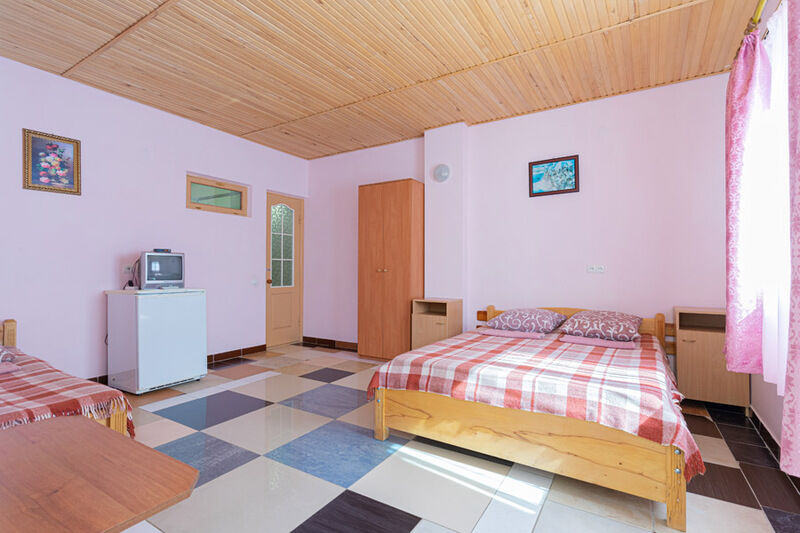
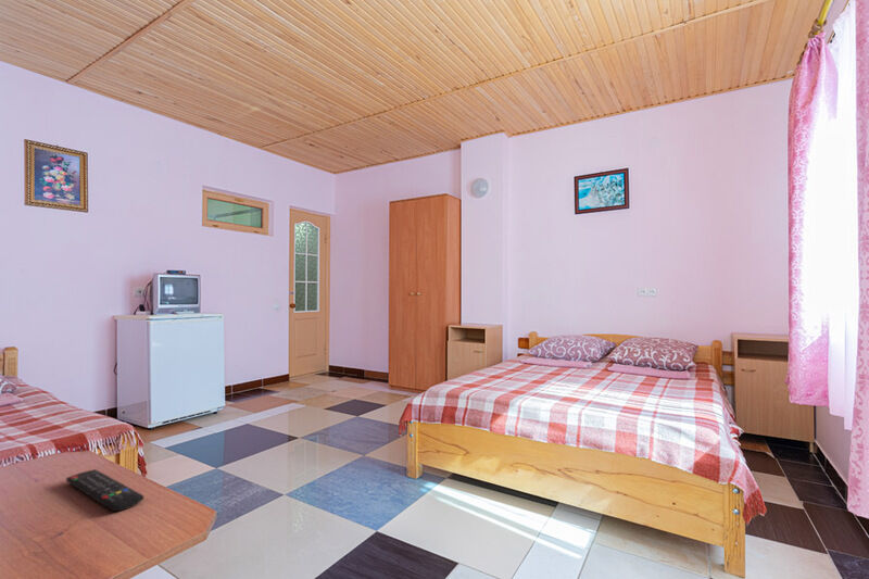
+ remote control [65,468,144,512]
